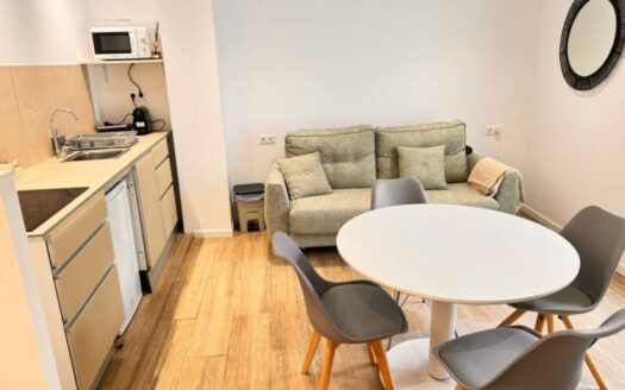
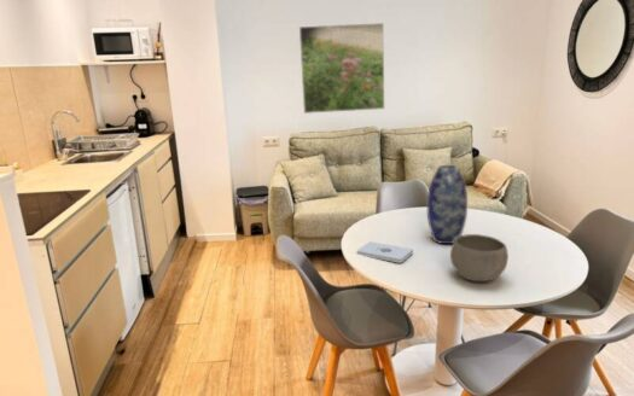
+ bowl [449,233,510,283]
+ vase [426,164,469,245]
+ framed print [298,22,385,115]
+ notepad [356,240,414,264]
